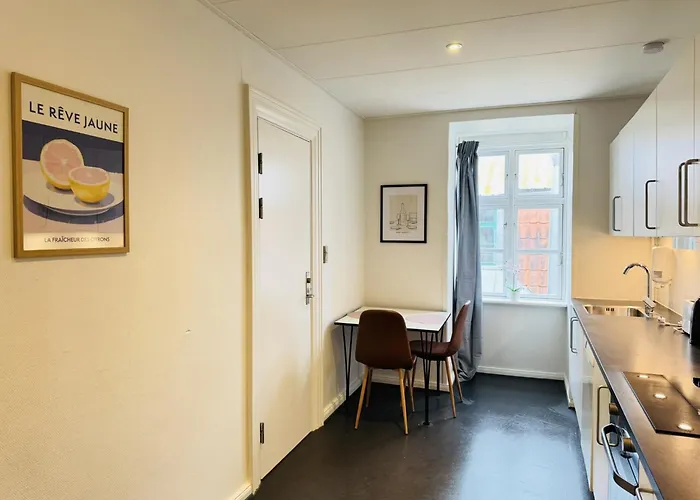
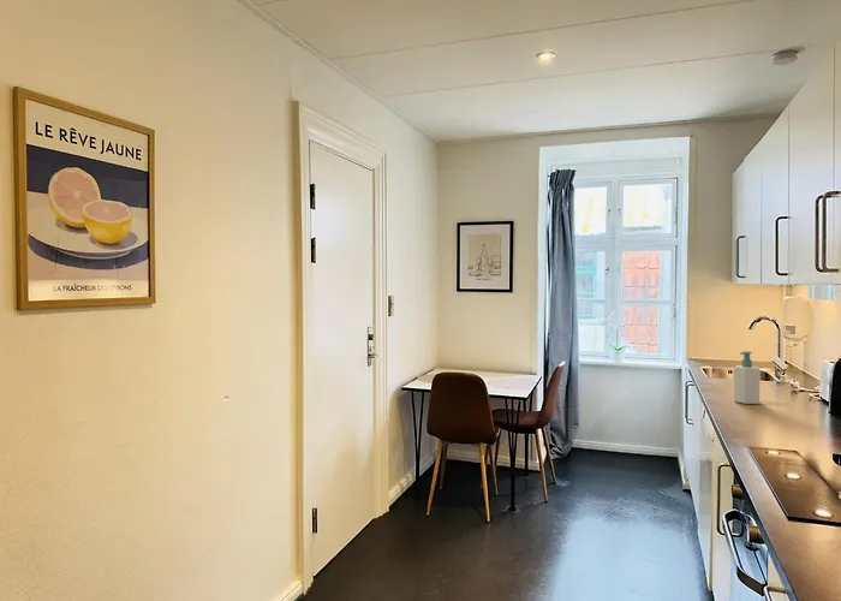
+ soap bottle [733,350,761,405]
